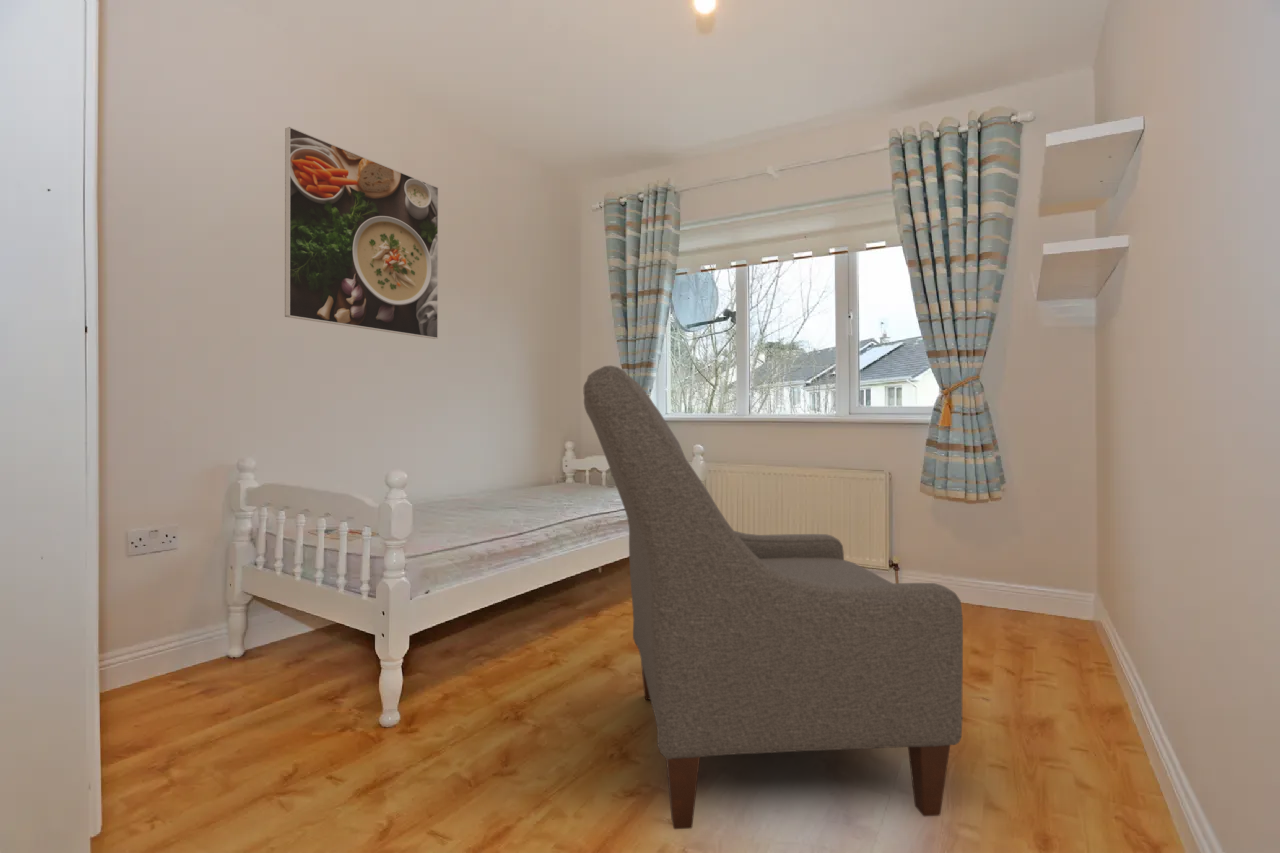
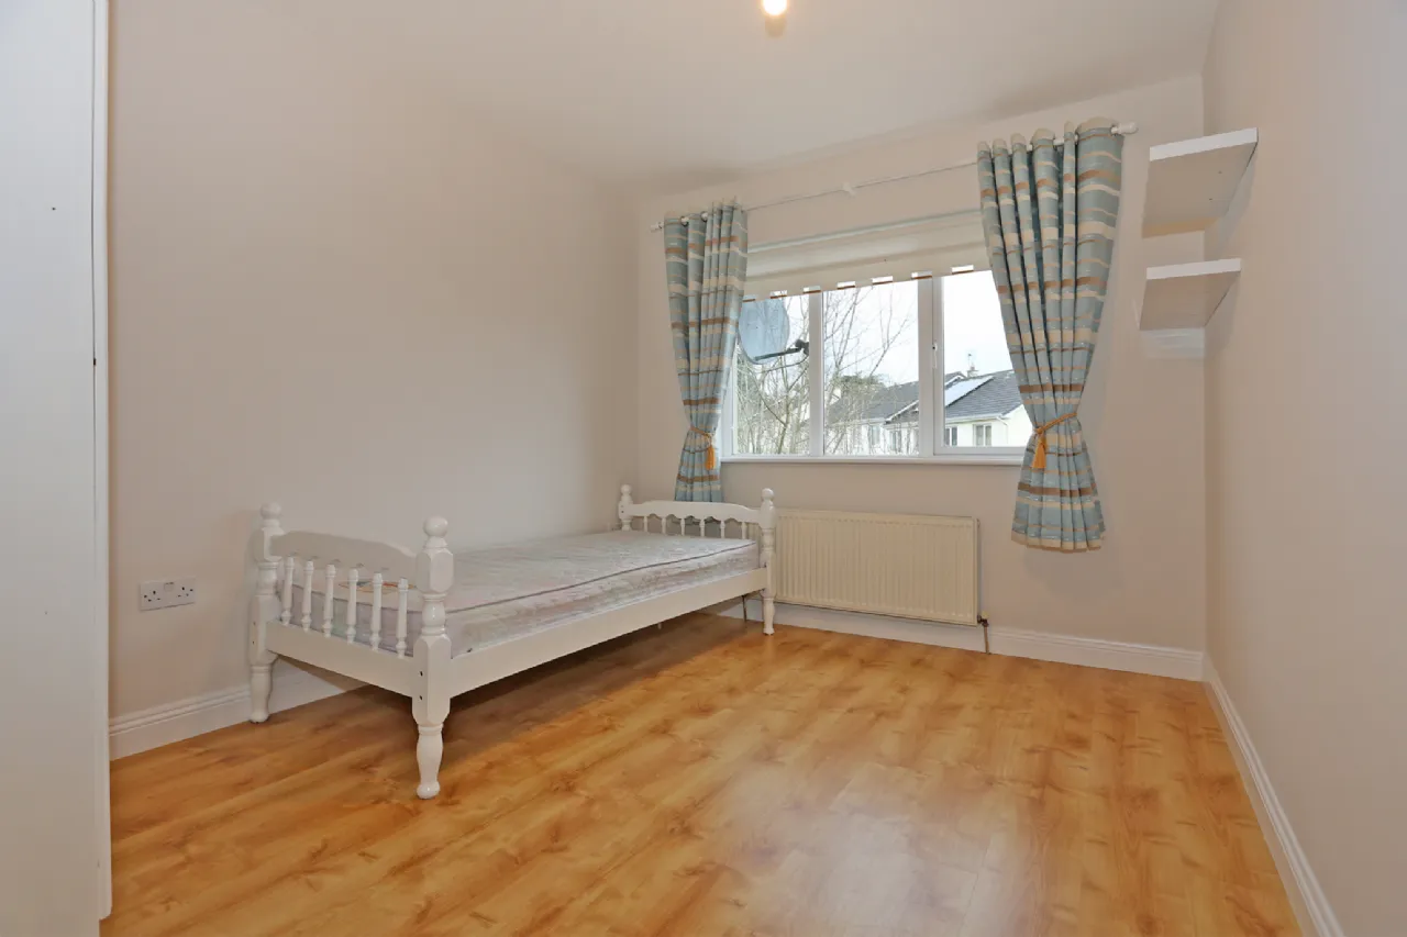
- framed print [284,126,439,340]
- chair [583,365,964,830]
